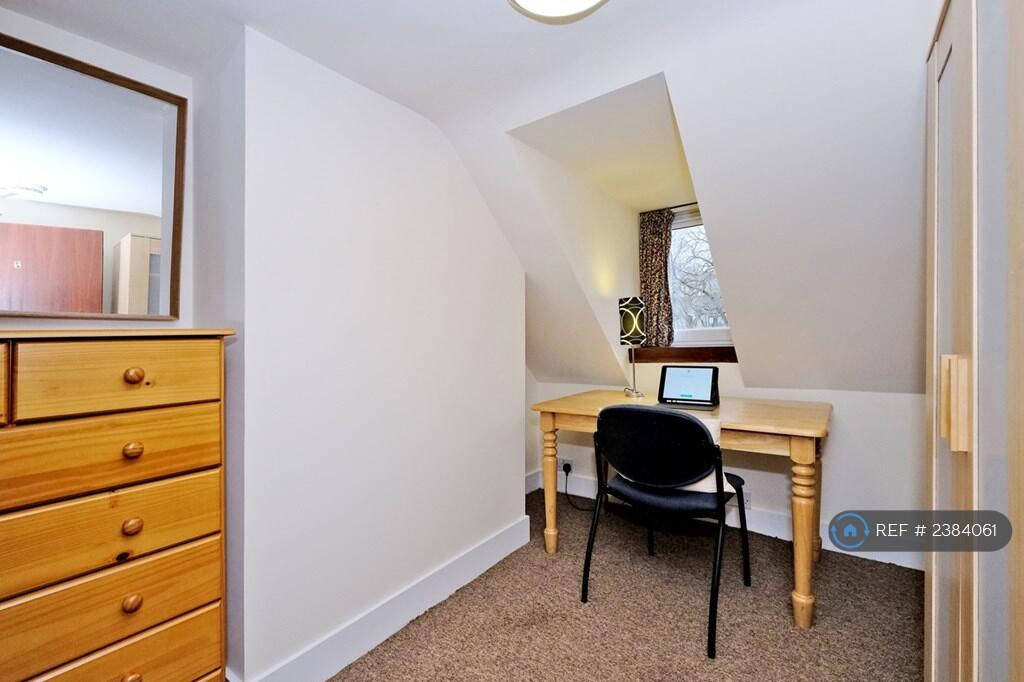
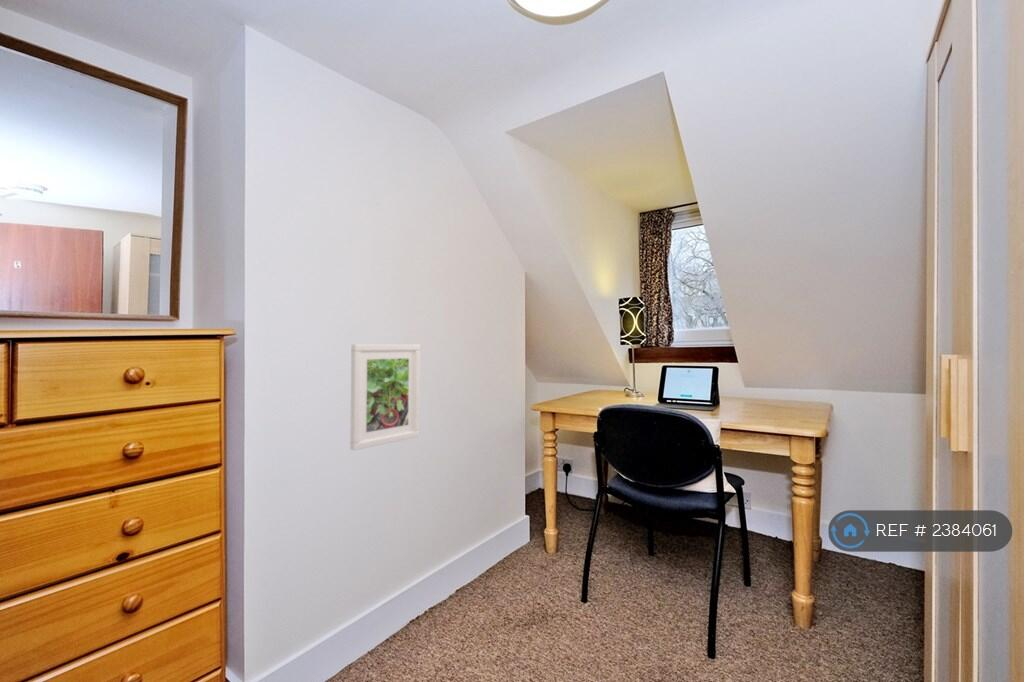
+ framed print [349,343,421,451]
